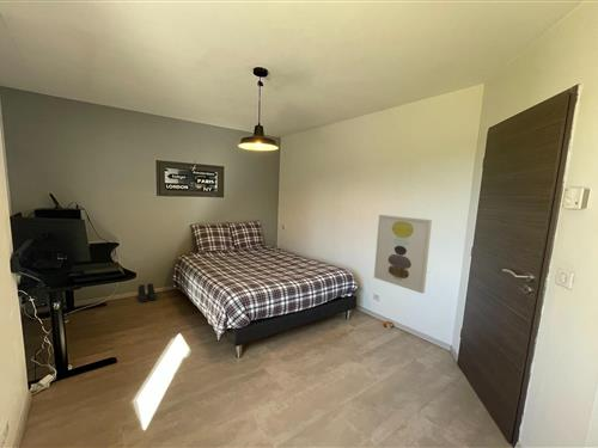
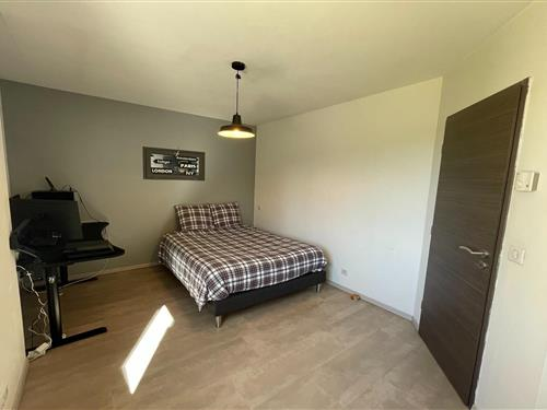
- wall art [373,214,433,295]
- boots [136,282,158,303]
